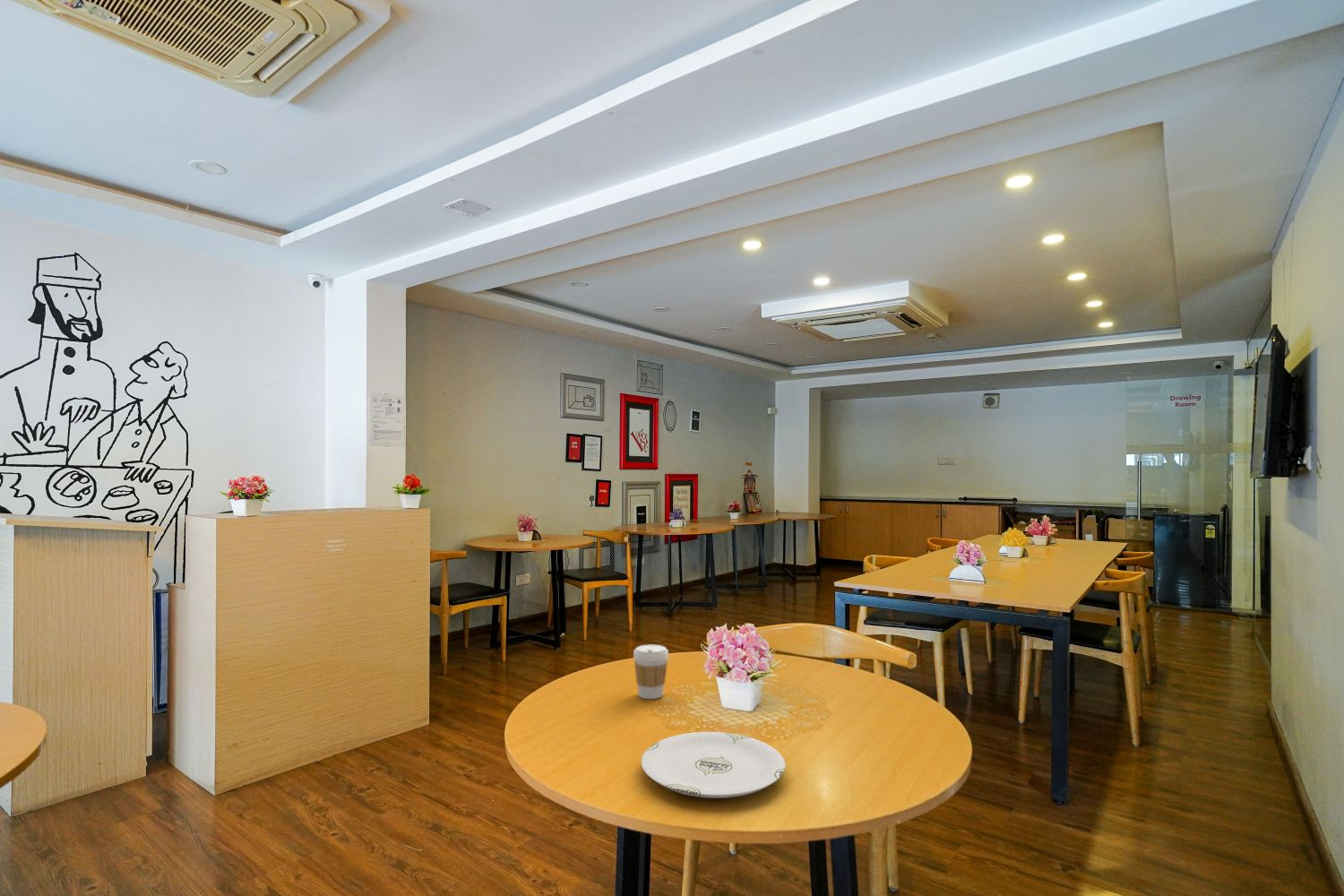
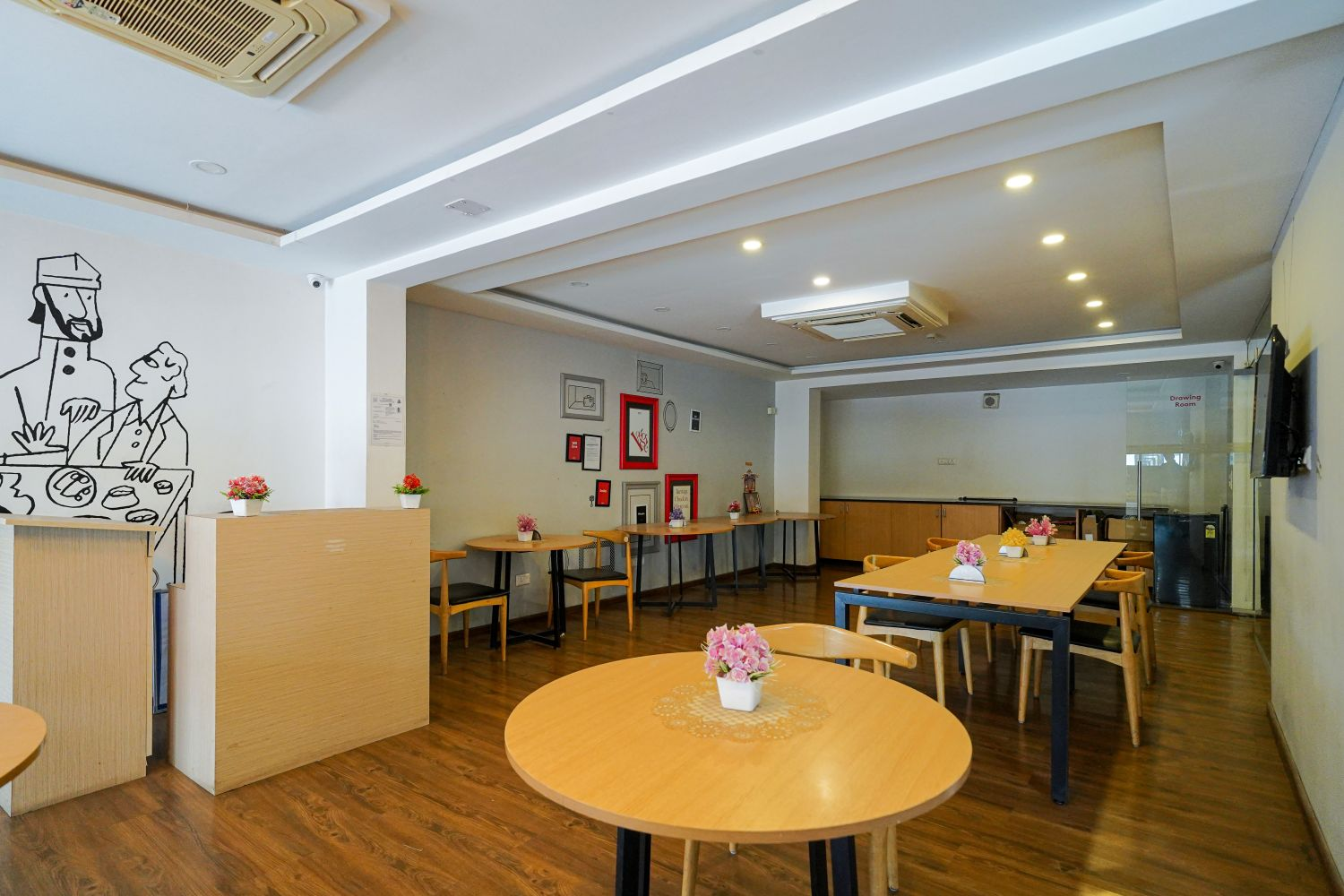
- plate [641,731,786,799]
- coffee cup [633,644,669,700]
